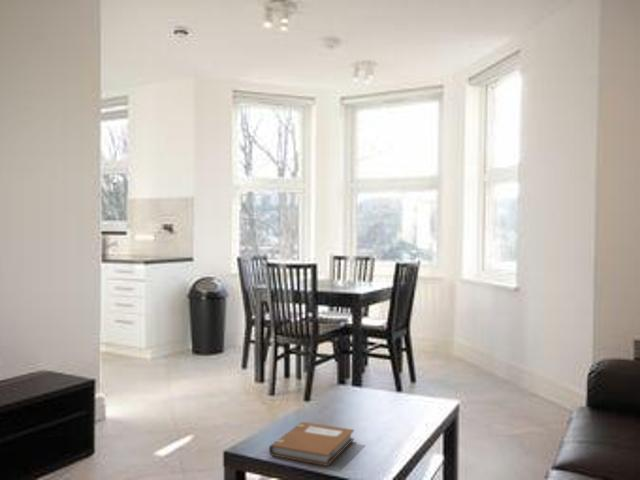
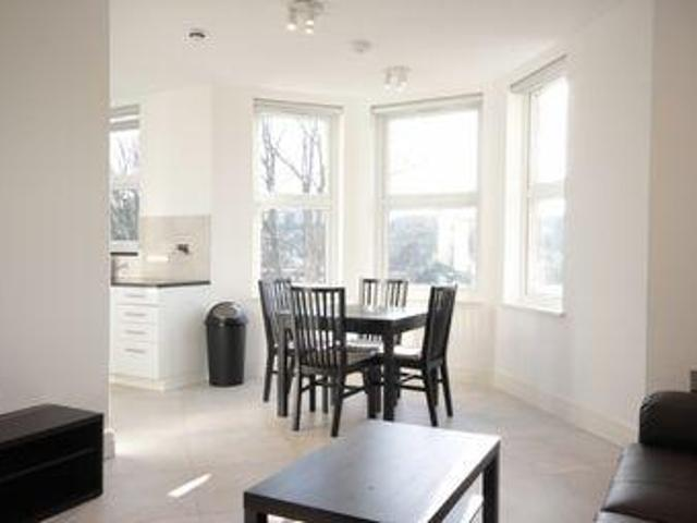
- notebook [268,421,355,467]
